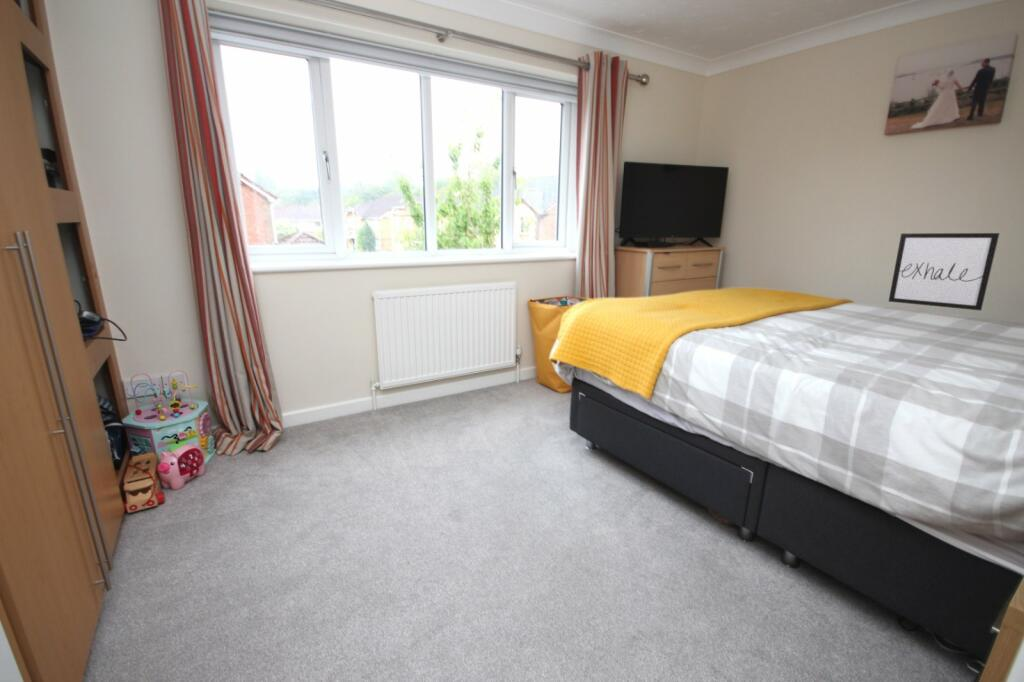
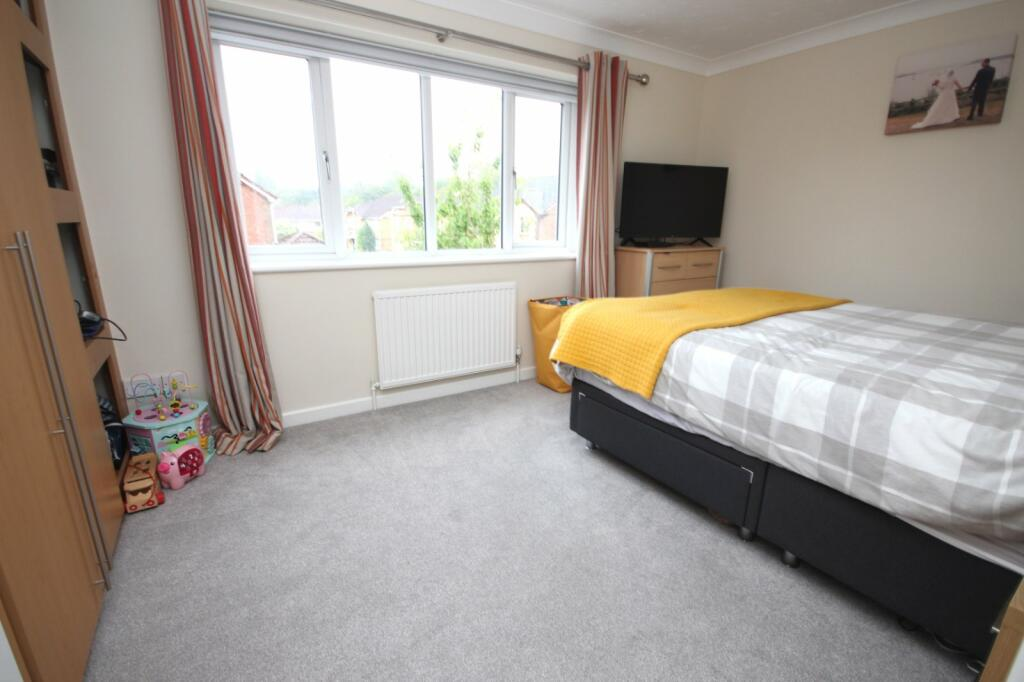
- wall art [887,232,1001,311]
